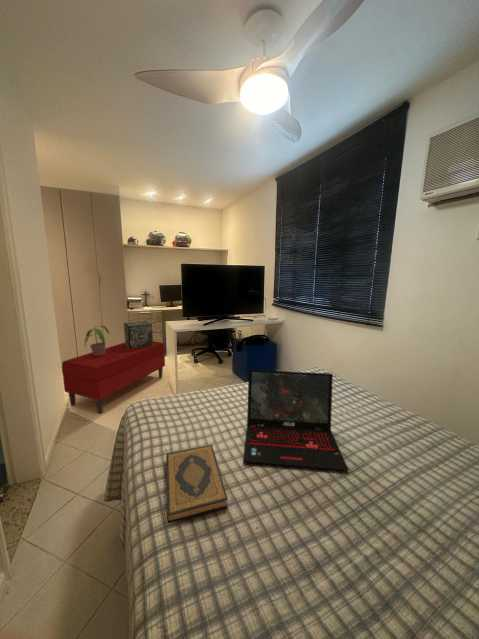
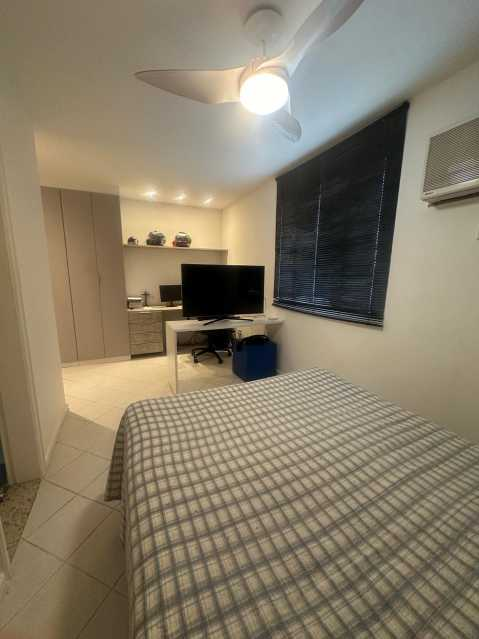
- decorative box [123,320,154,349]
- potted plant [83,325,110,356]
- hardback book [165,444,229,524]
- laptop [242,369,349,472]
- bench [61,340,166,414]
